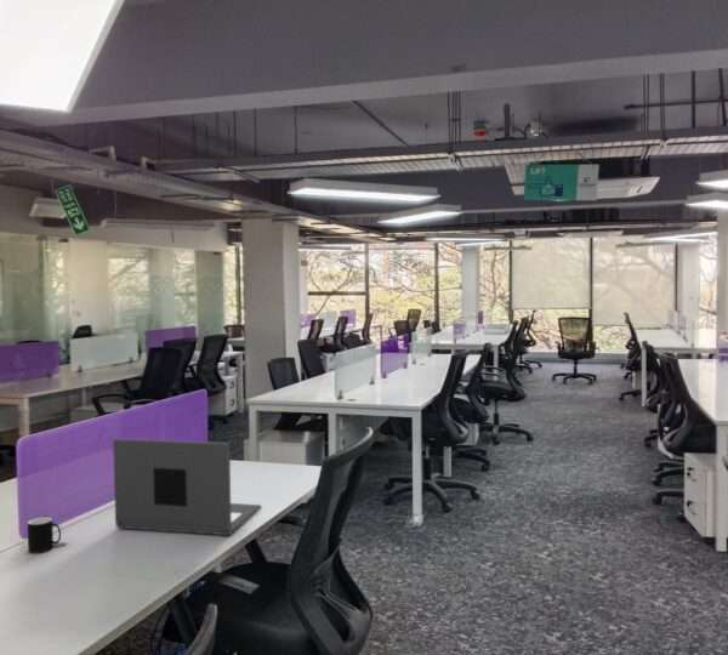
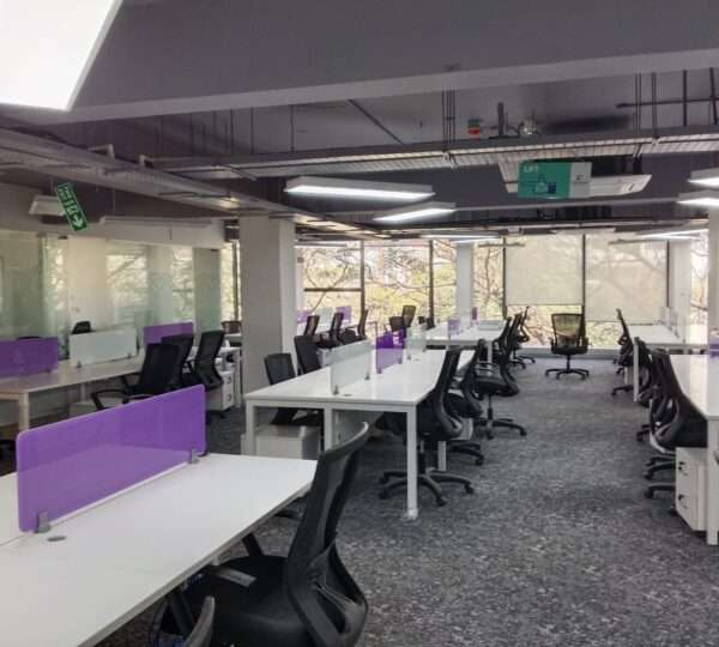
- cup [27,516,62,554]
- laptop [112,438,262,536]
